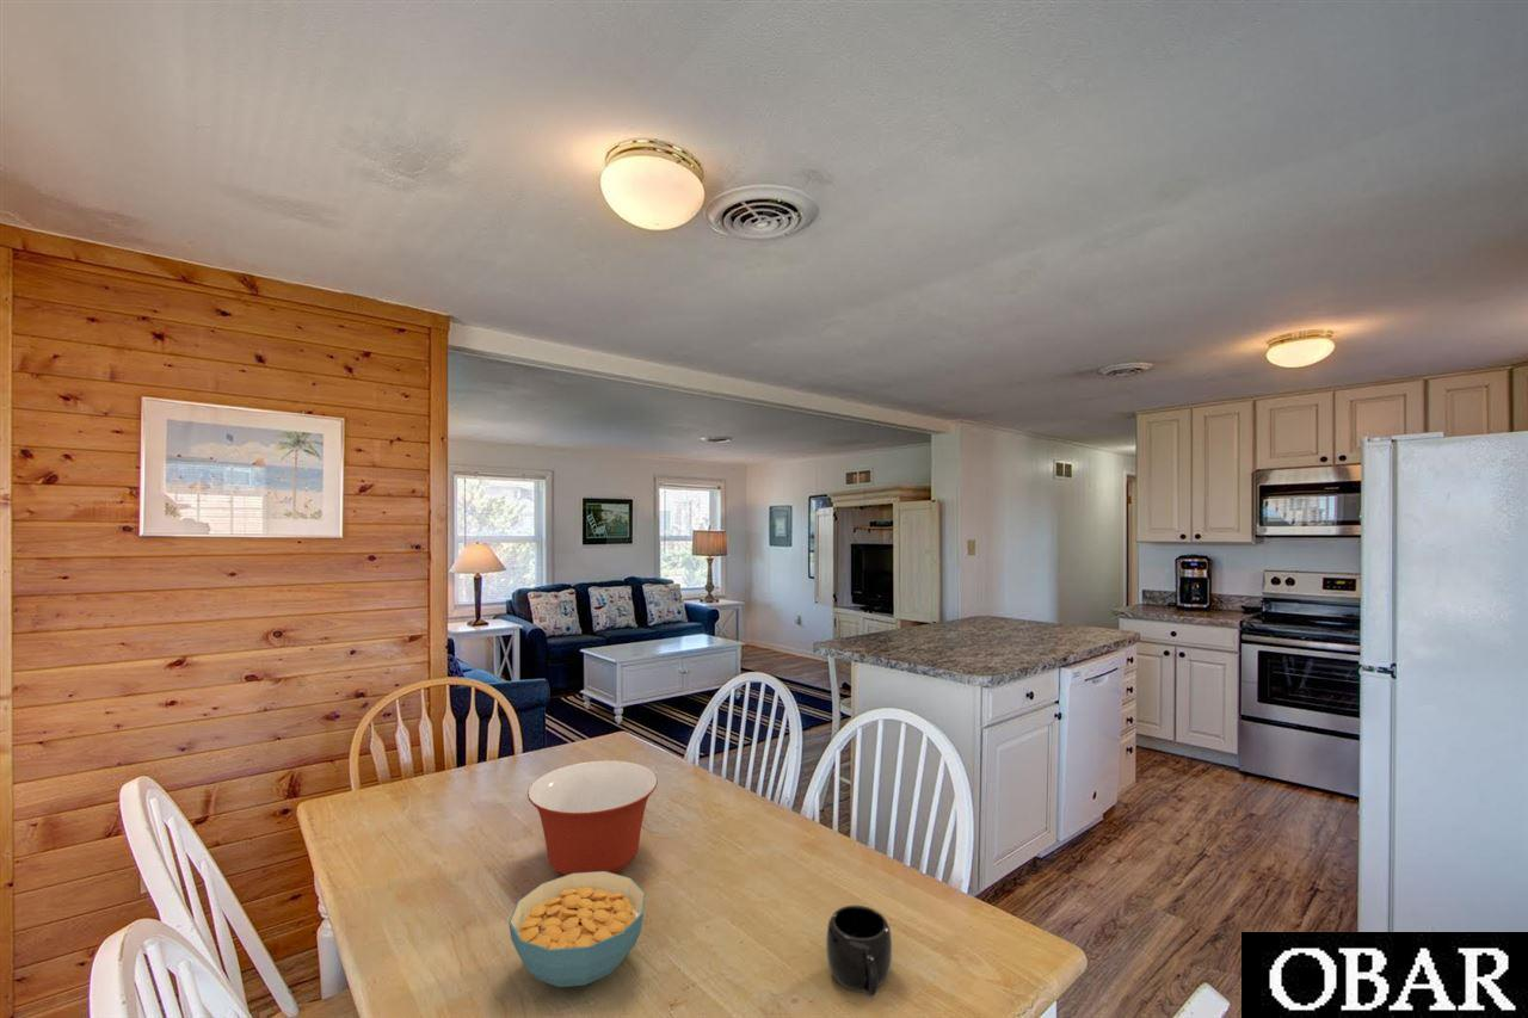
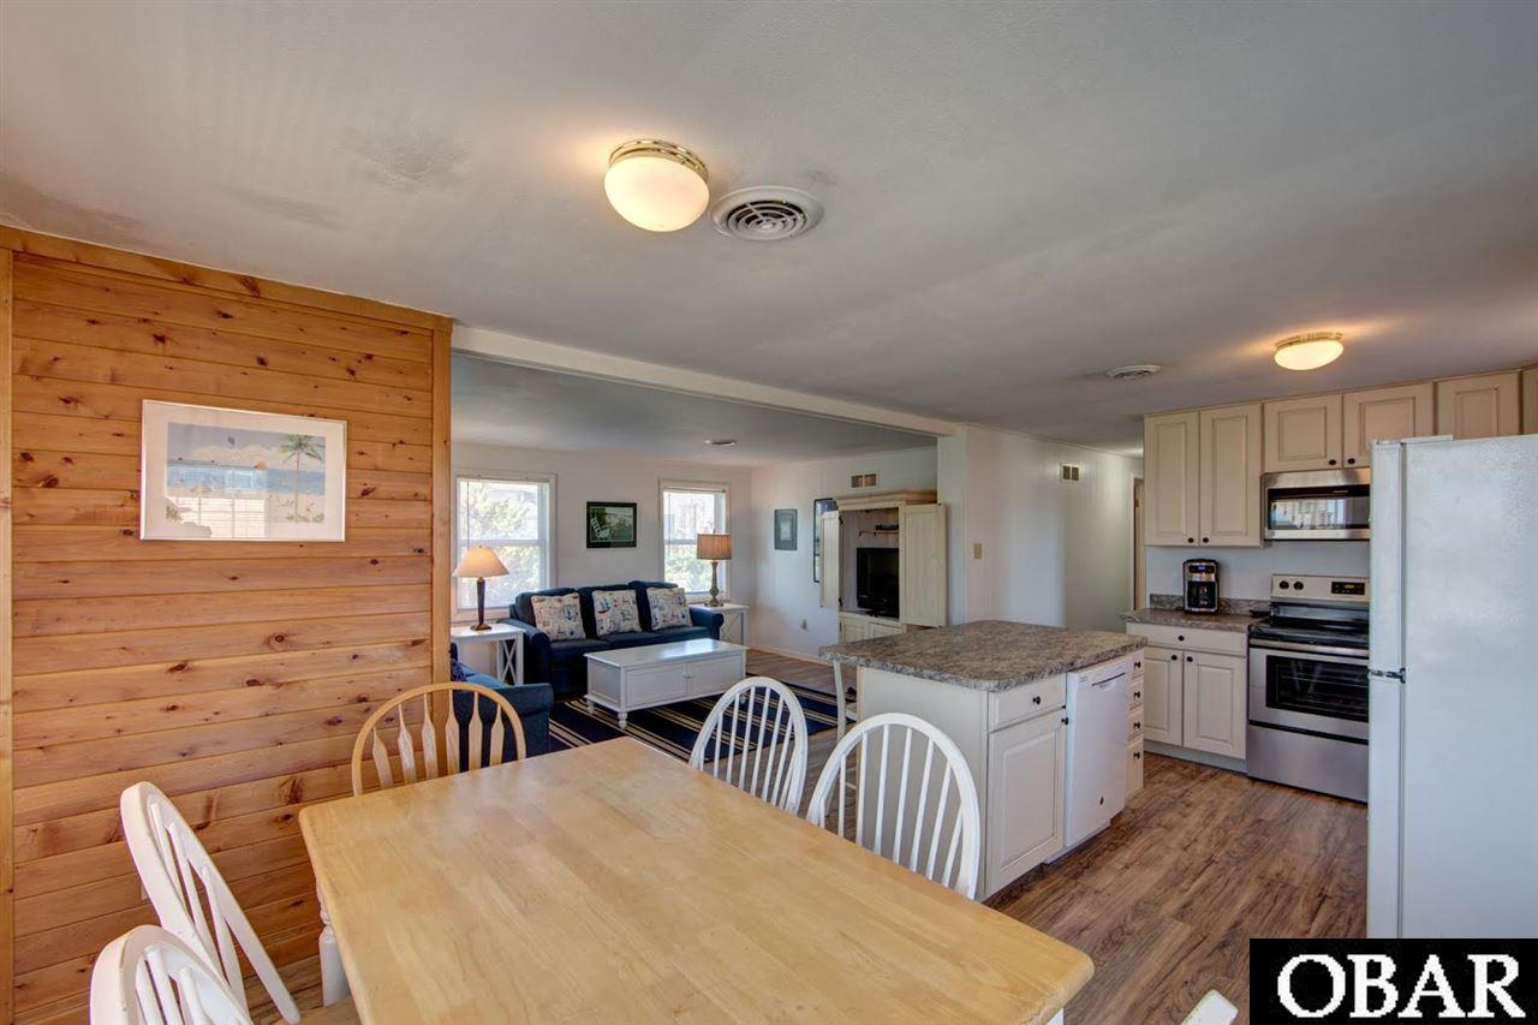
- mug [825,905,893,999]
- cereal bowl [507,871,647,988]
- mixing bowl [526,759,659,876]
